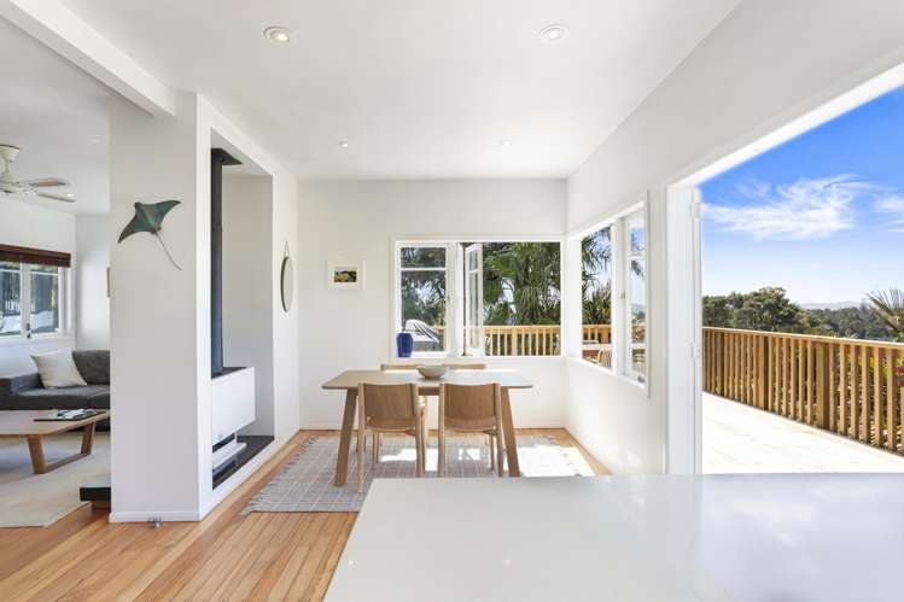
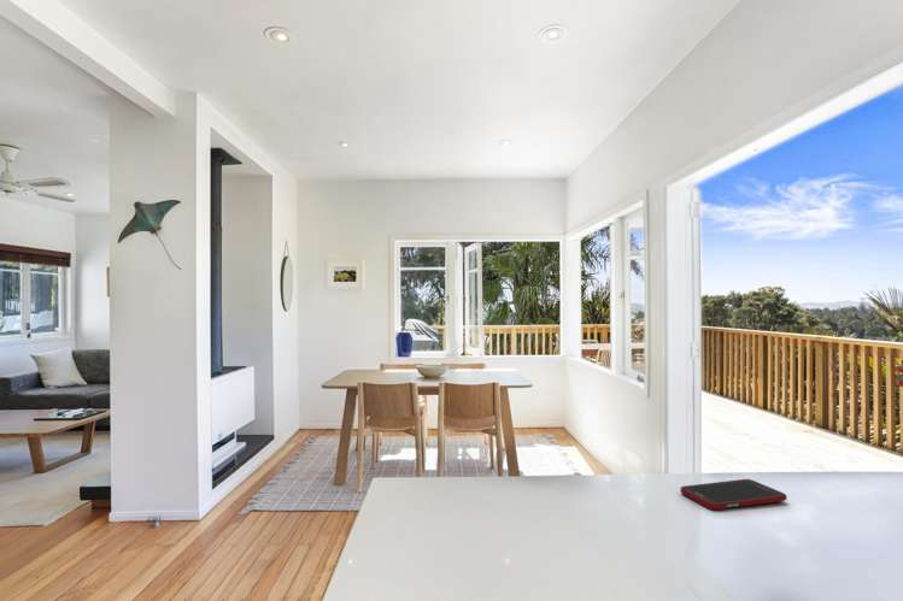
+ cell phone [680,478,788,511]
